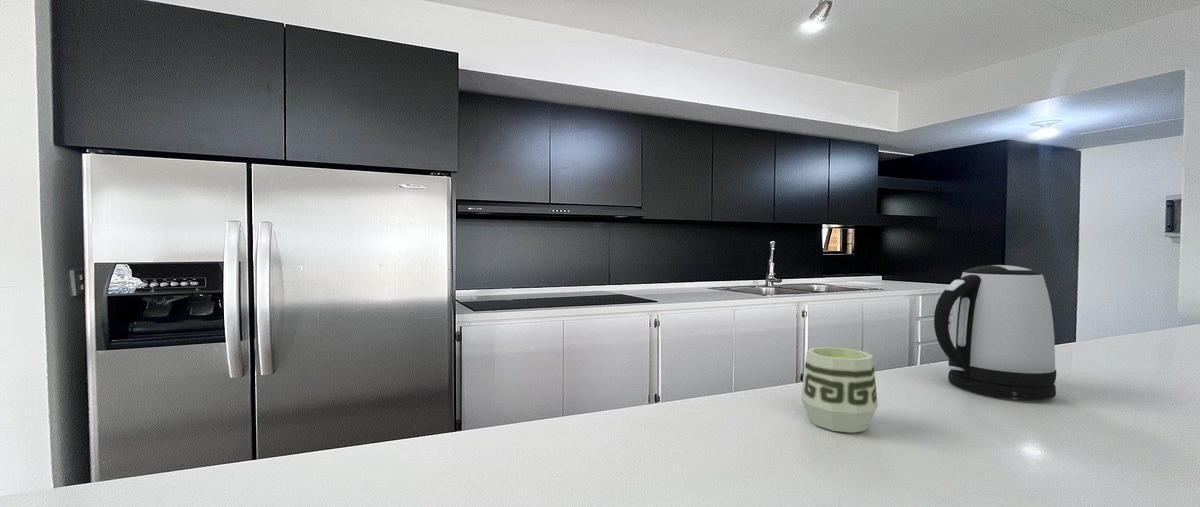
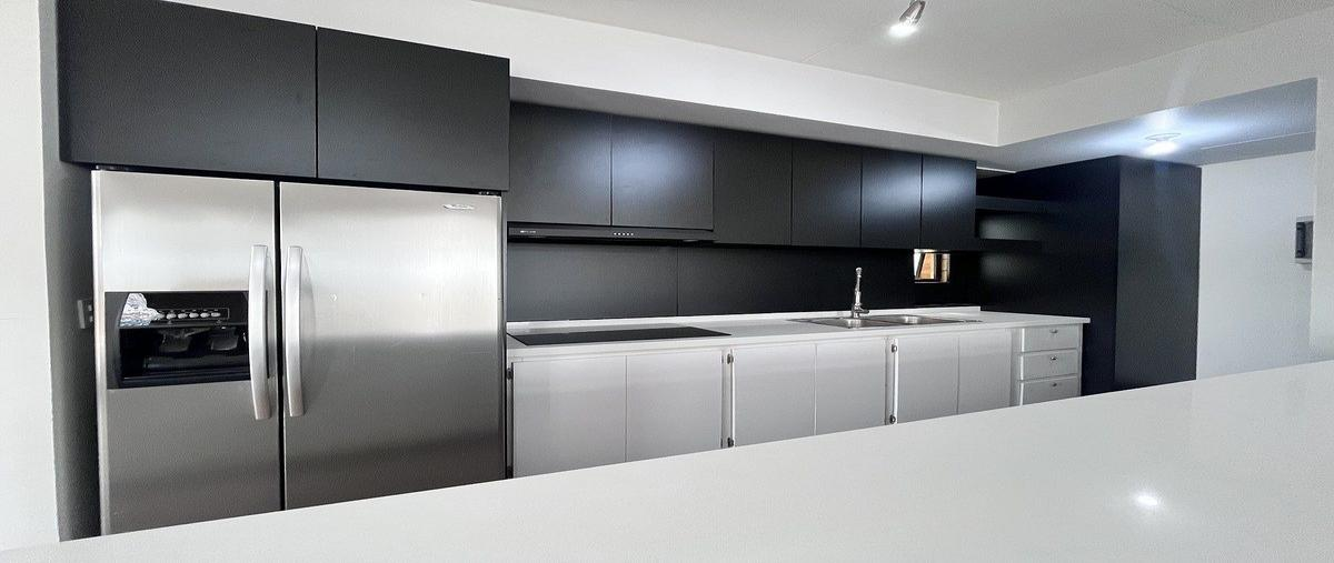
- kettle [933,264,1057,400]
- cup [800,346,879,434]
